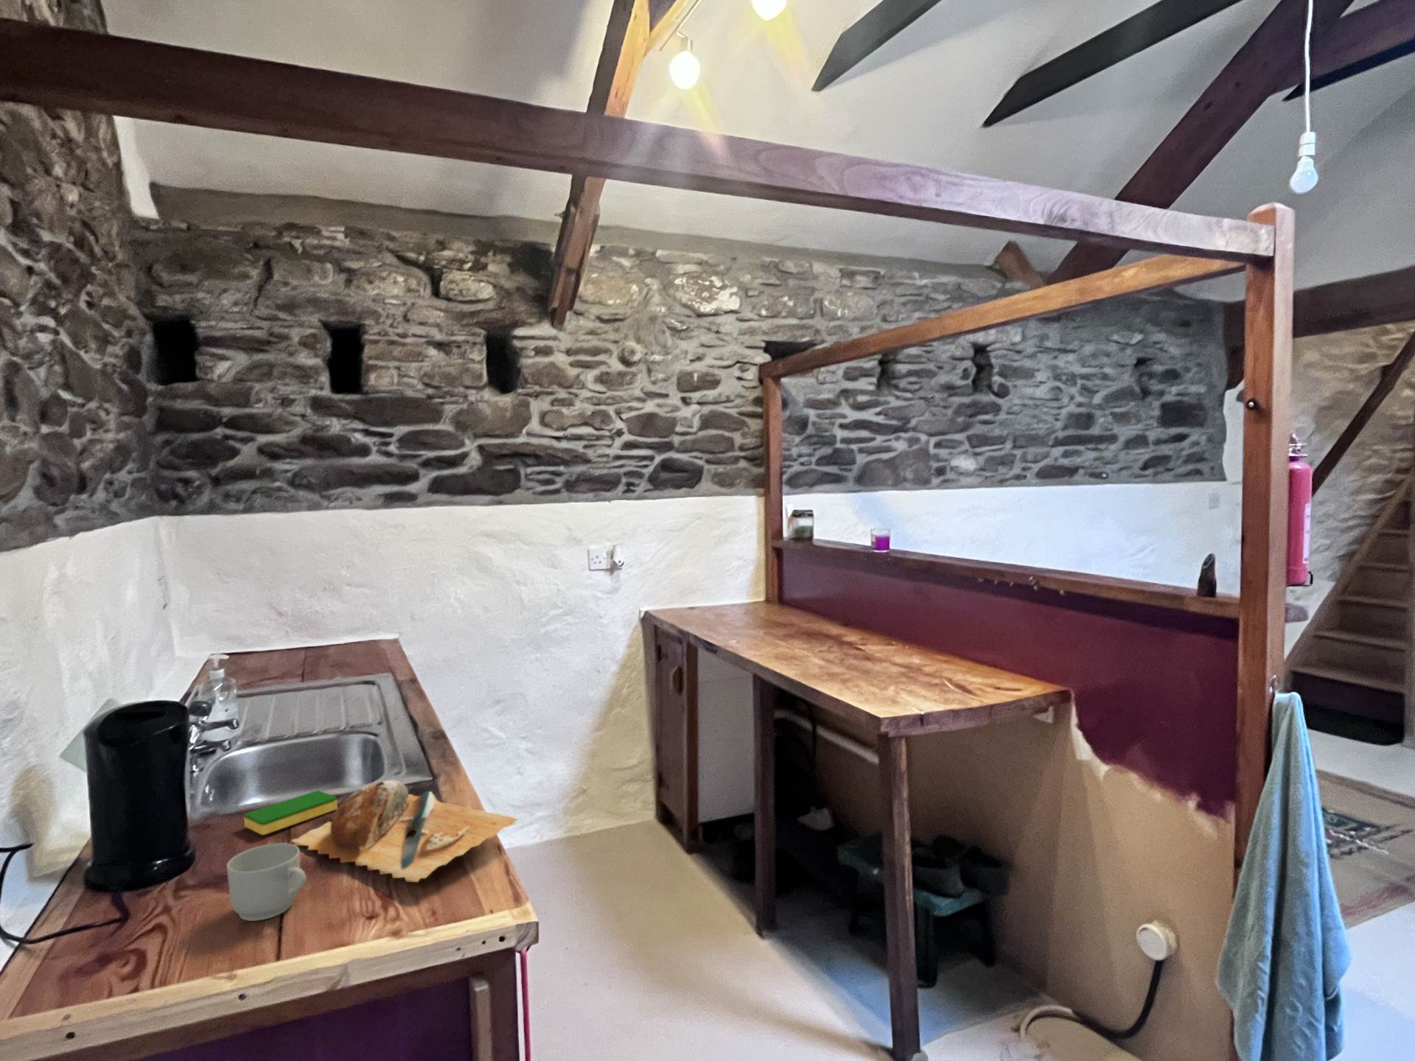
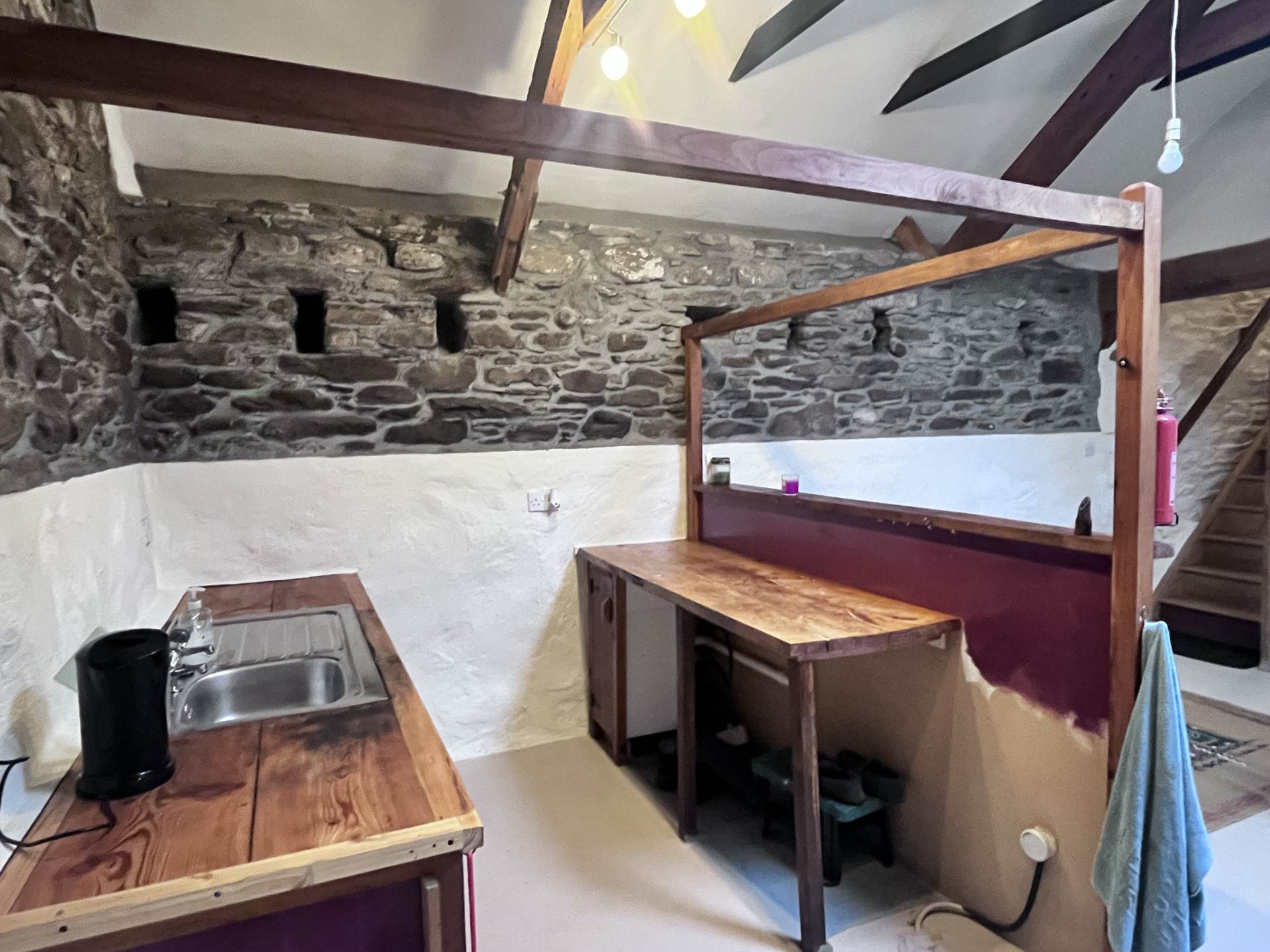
- mug [226,843,306,922]
- dish sponge [243,790,339,836]
- chopping board [290,779,519,884]
